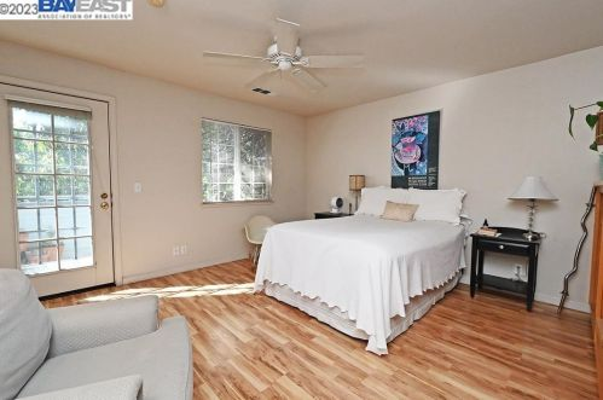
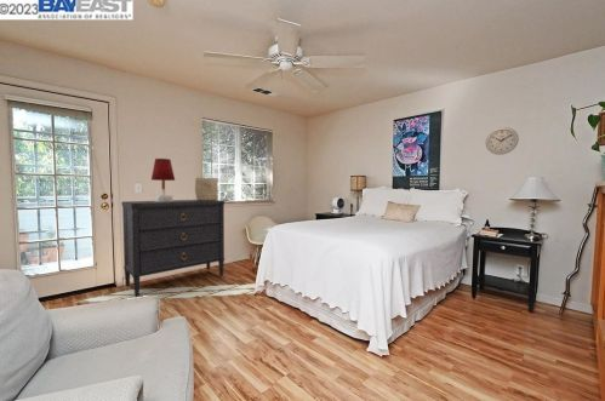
+ table lamp [150,157,176,202]
+ wall clock [485,126,520,156]
+ ceramic pot [194,177,219,201]
+ dresser [121,199,226,297]
